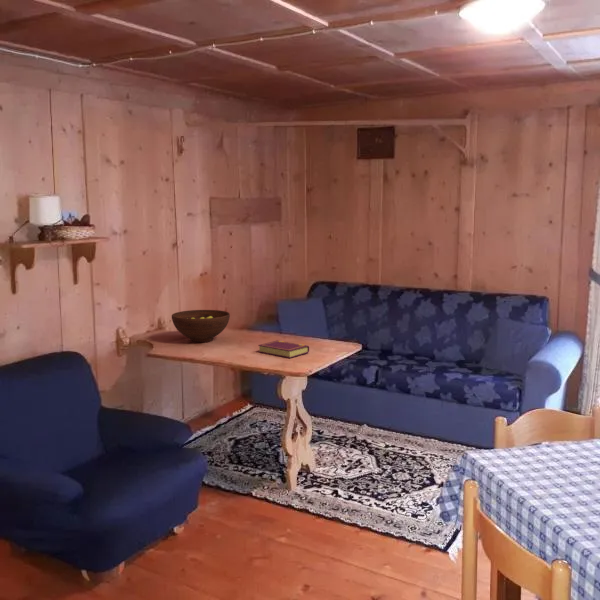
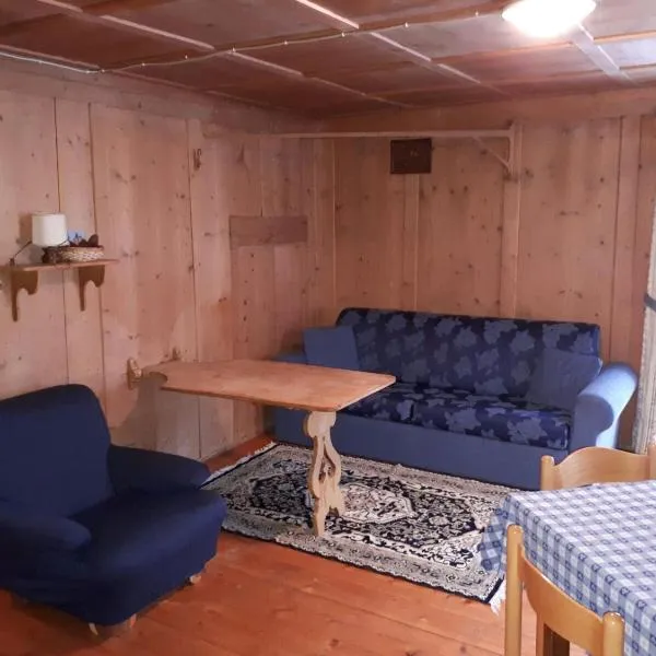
- book [257,340,310,359]
- fruit bowl [171,309,231,343]
